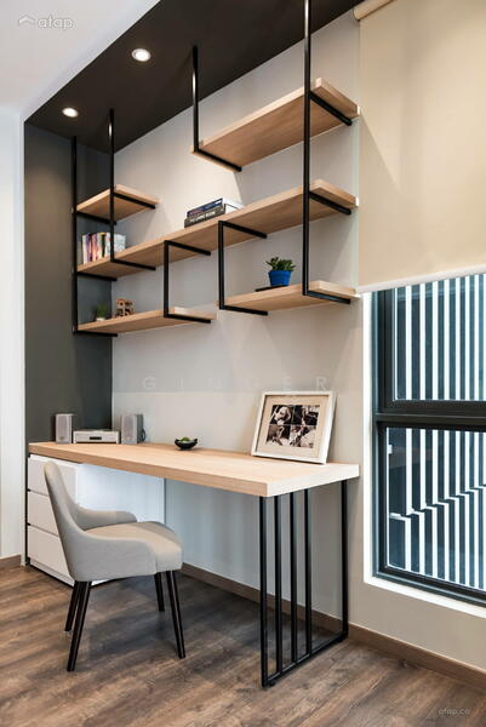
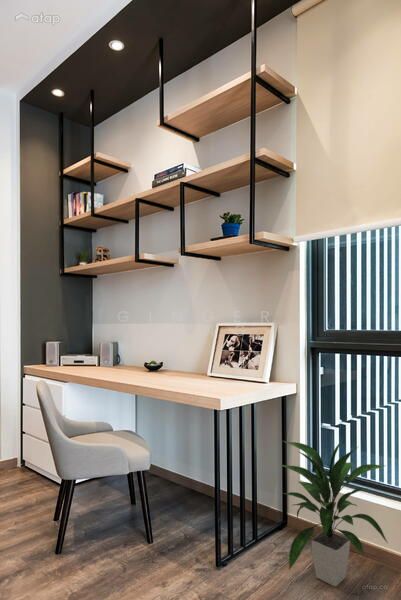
+ indoor plant [280,439,389,588]
